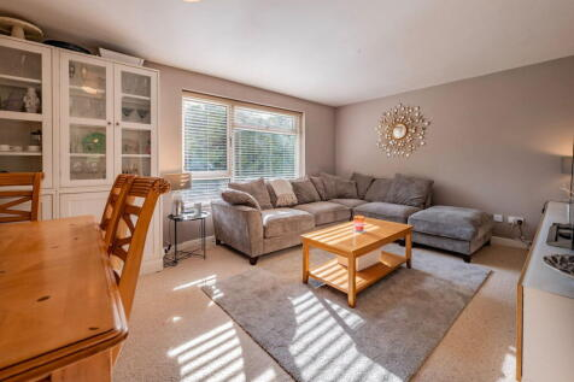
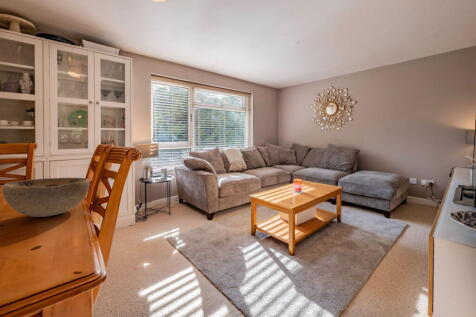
+ decorative bowl [2,177,90,218]
